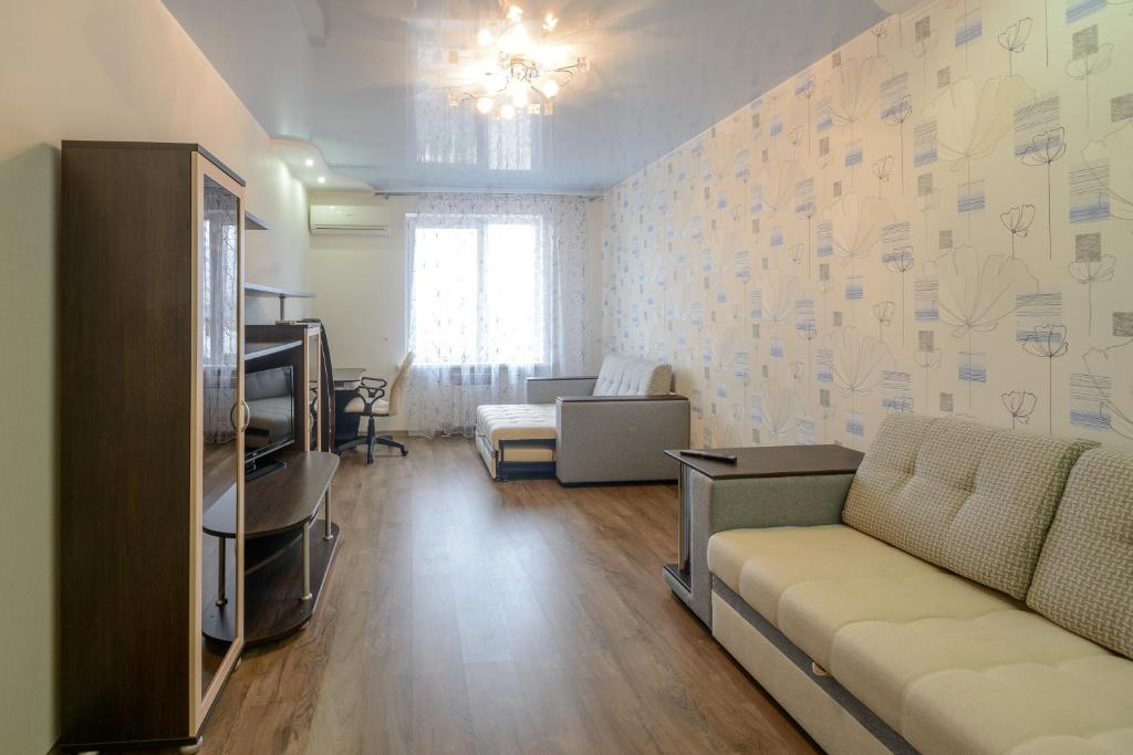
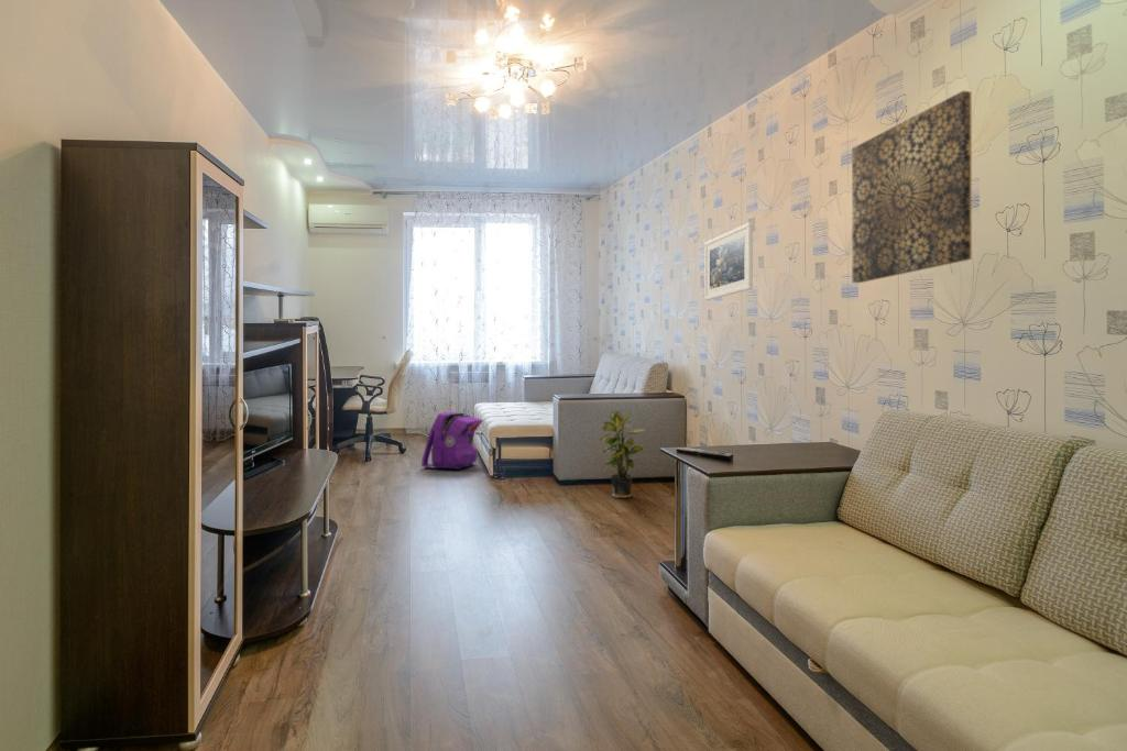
+ backpack [420,411,484,471]
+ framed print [703,221,754,301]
+ wall art [851,90,973,284]
+ potted plant [598,410,646,499]
